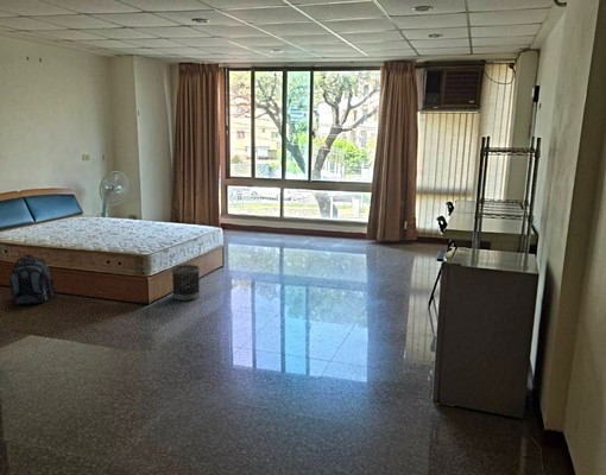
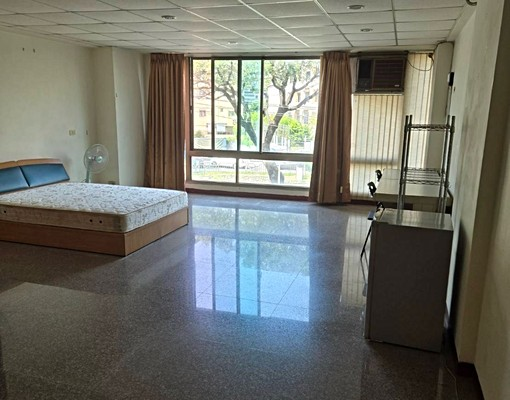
- wastebasket [171,264,201,302]
- backpack [8,253,57,306]
